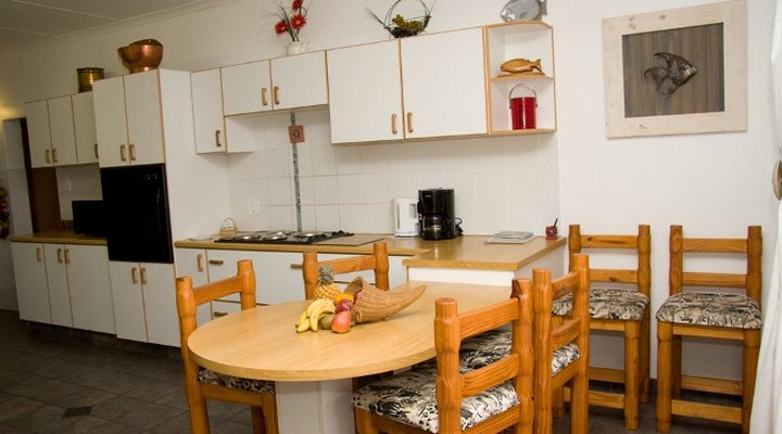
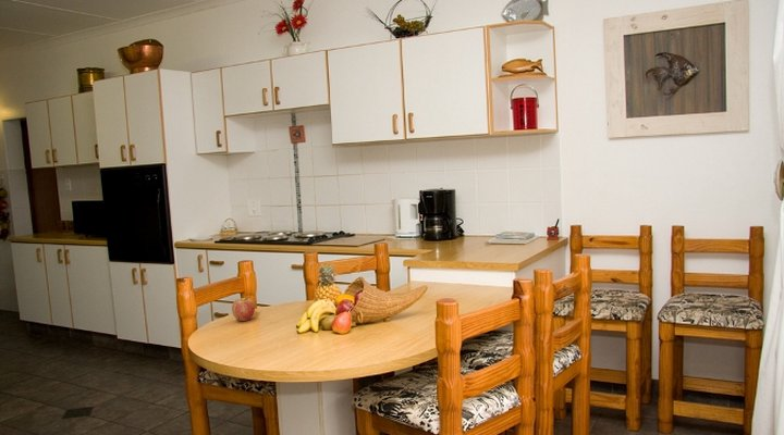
+ fruit [231,295,256,322]
